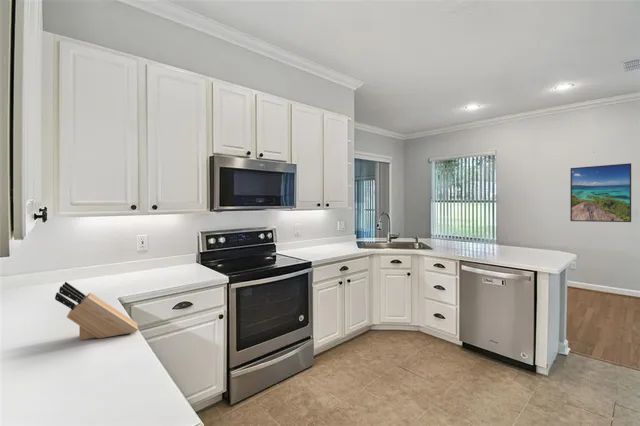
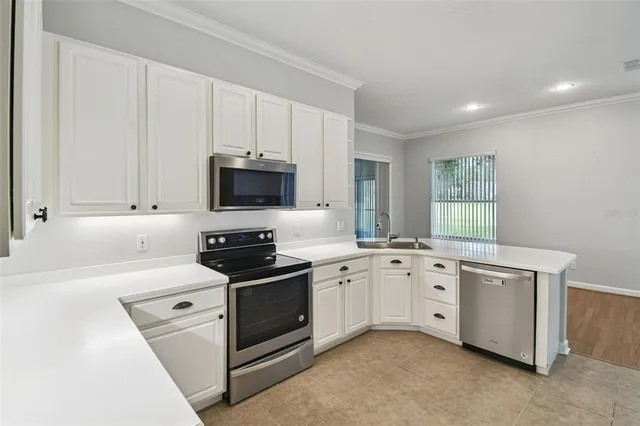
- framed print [569,162,632,223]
- knife block [54,281,139,341]
